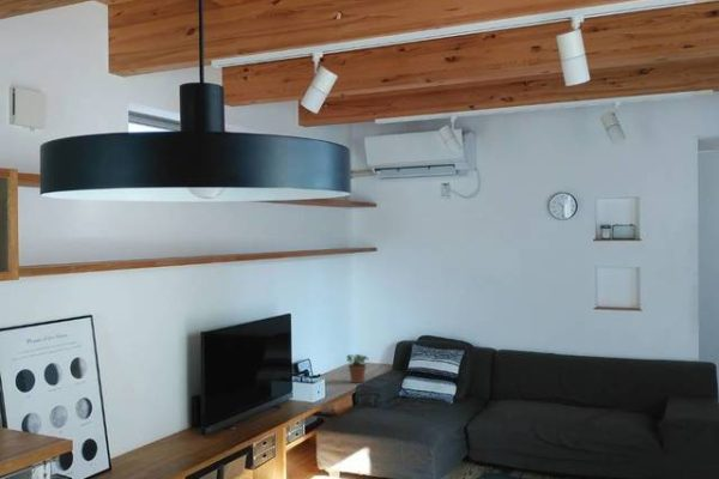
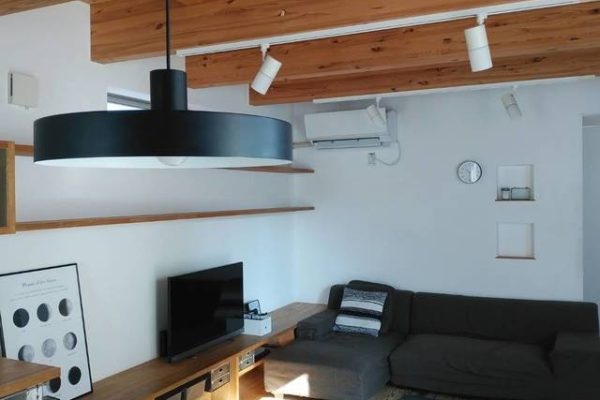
- potted plant [345,353,369,384]
